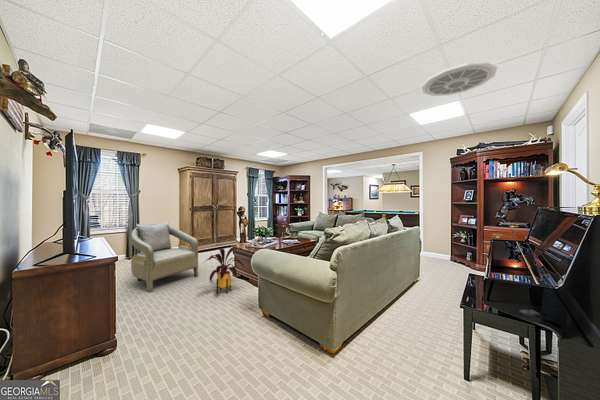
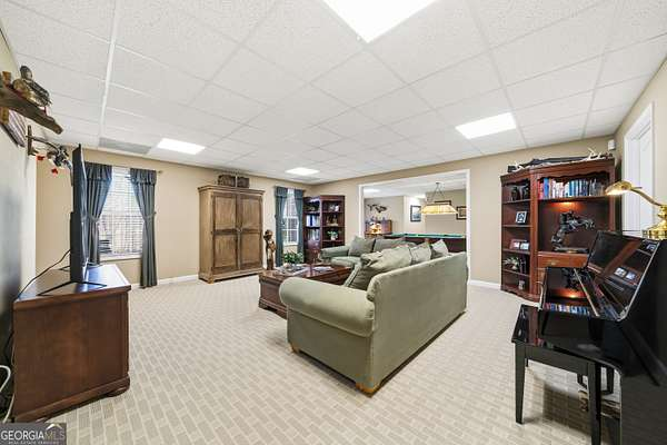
- house plant [202,246,246,295]
- ceiling vent [421,61,498,97]
- armchair [130,220,199,294]
